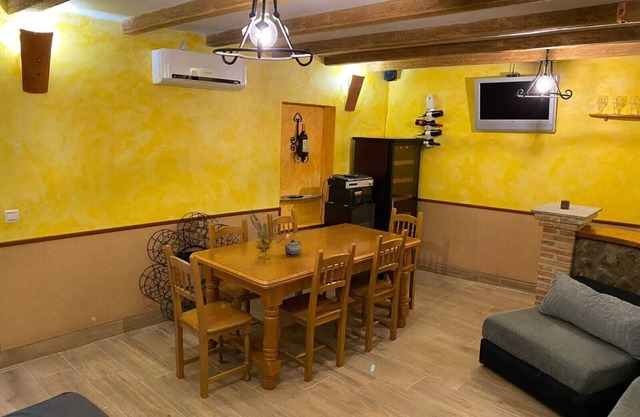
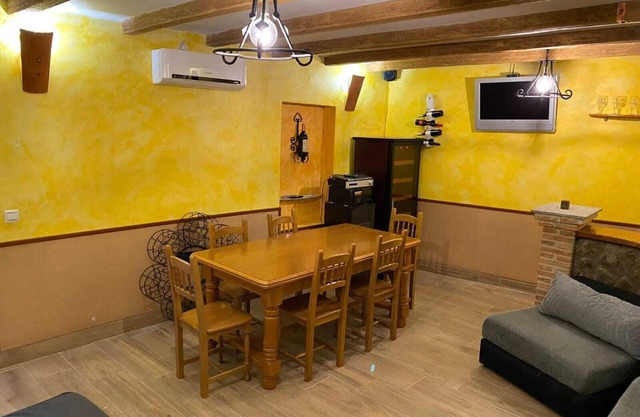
- teapot [283,239,302,257]
- flower arrangement [249,212,287,264]
